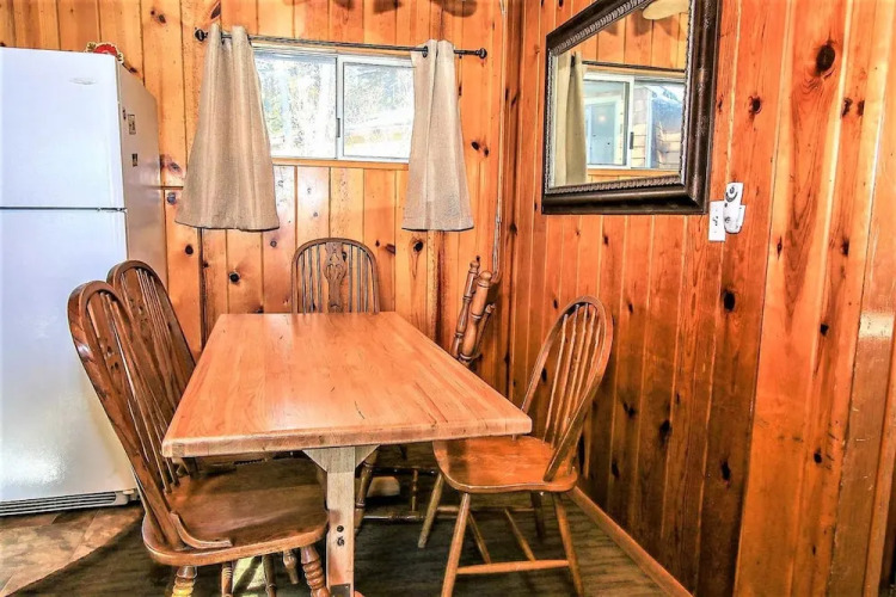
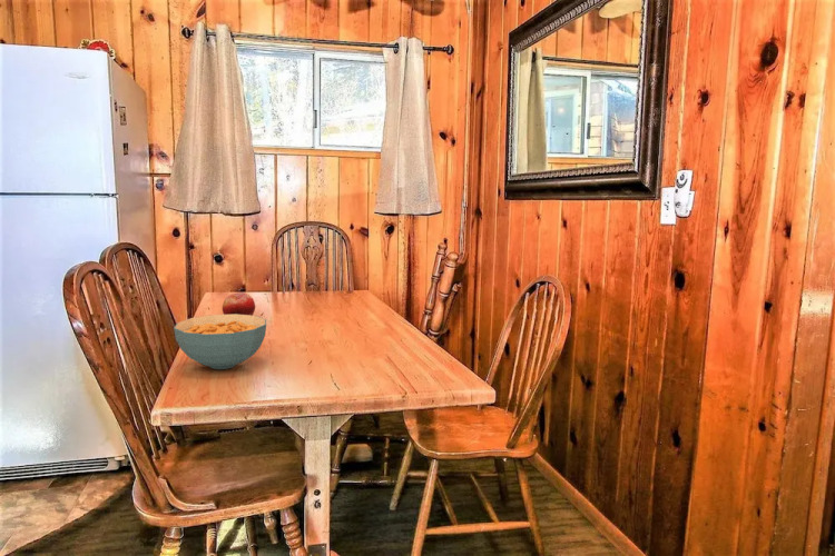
+ cereal bowl [173,314,267,370]
+ fruit [222,291,256,316]
